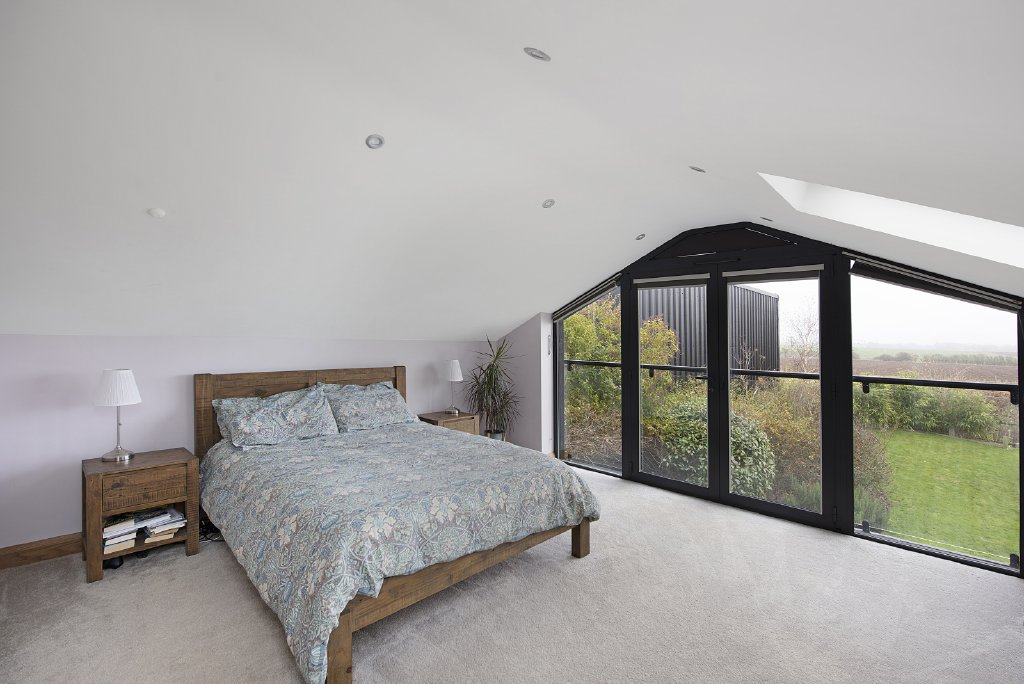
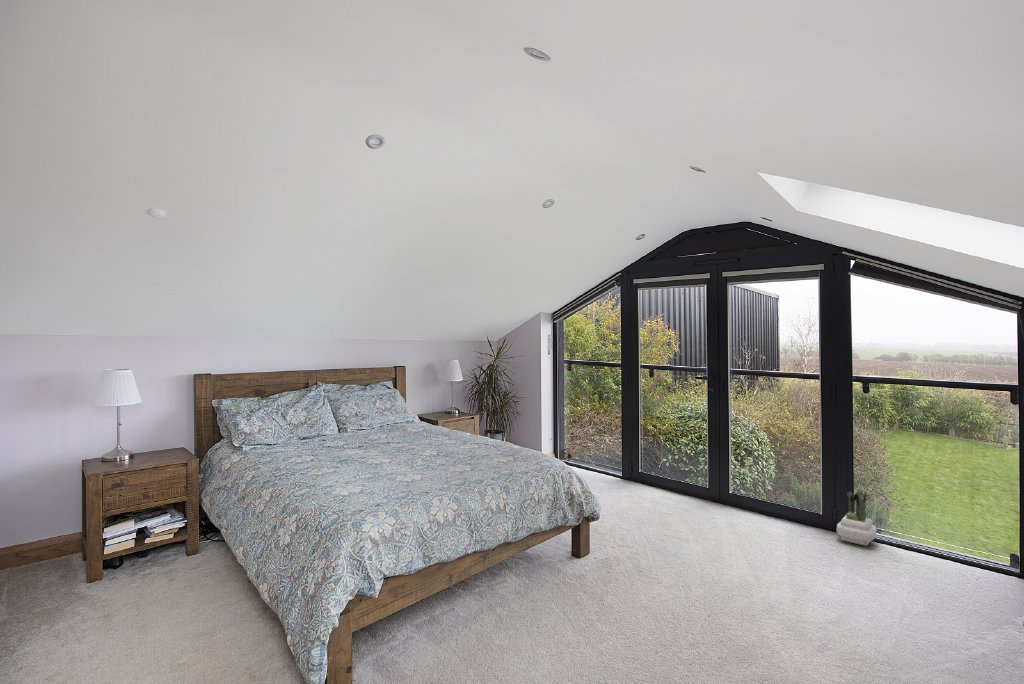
+ potted plant [835,489,877,547]
